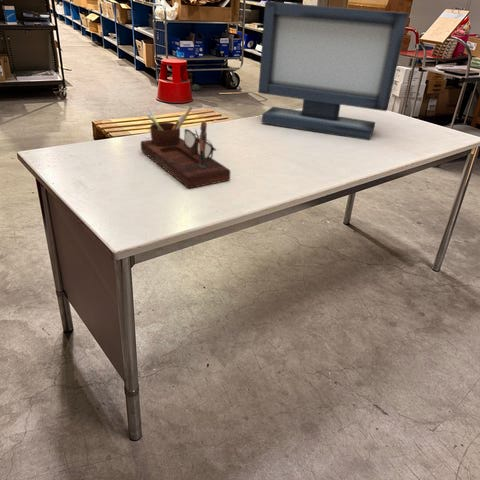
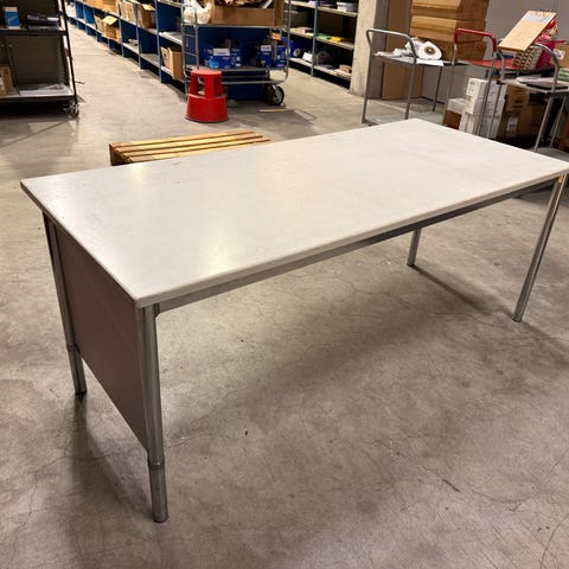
- monitor [257,1,410,141]
- desk organizer [140,106,231,189]
